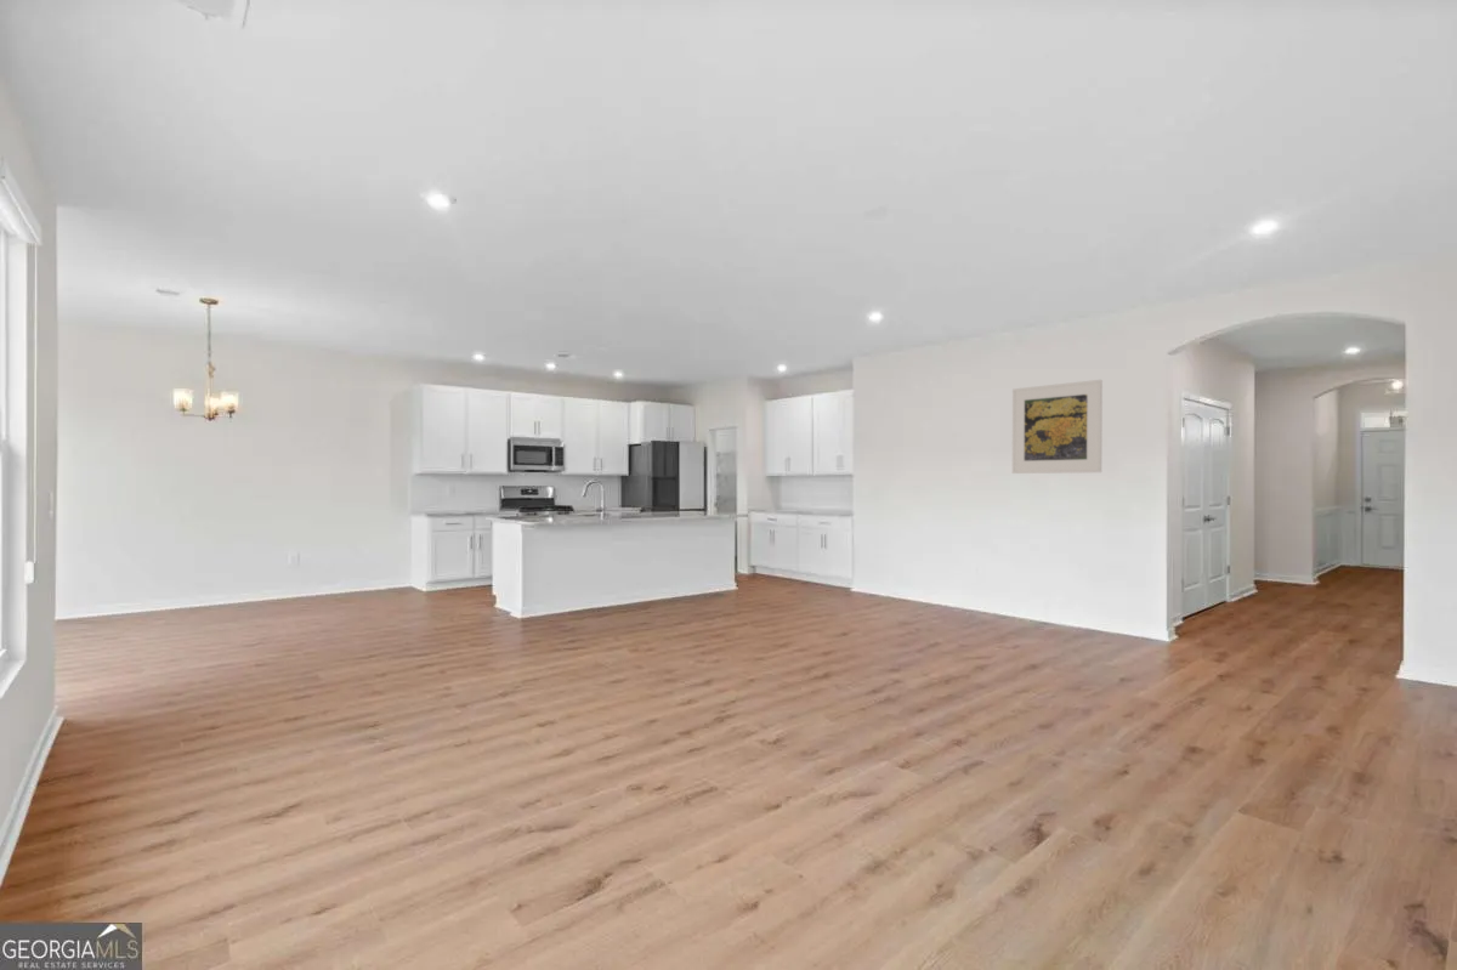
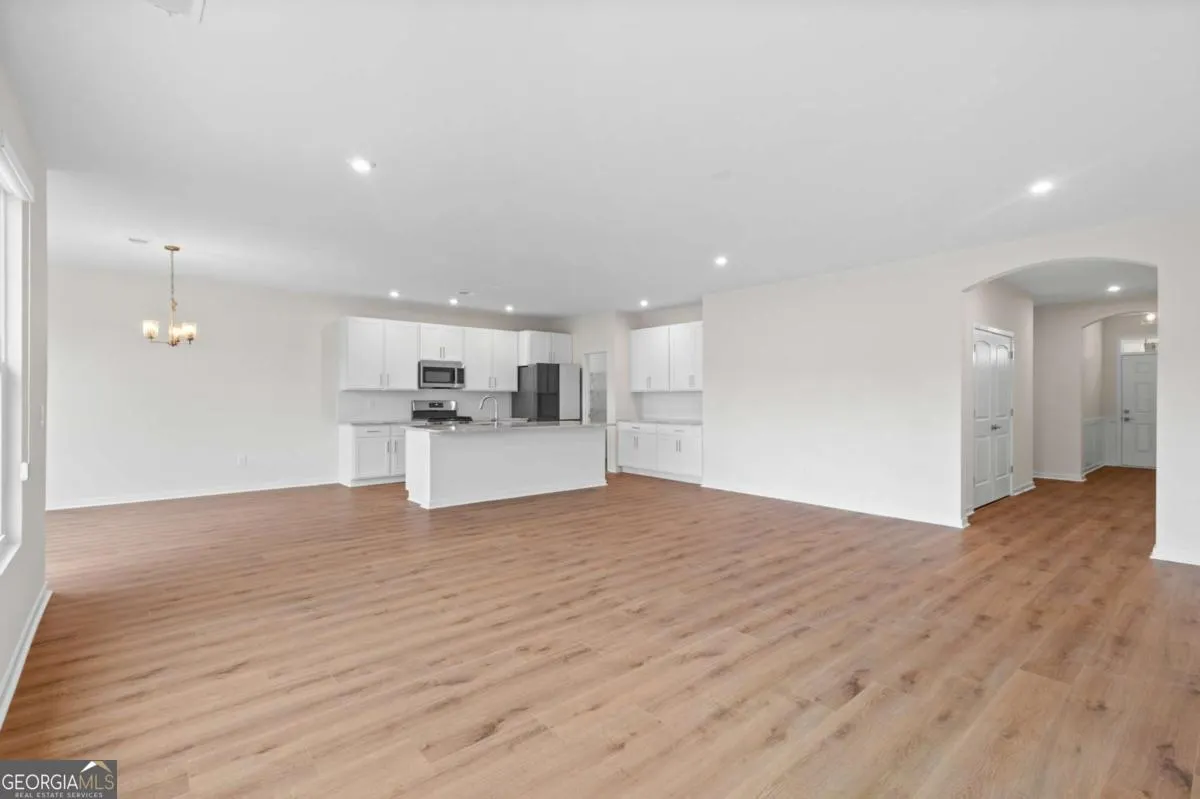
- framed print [1011,379,1104,475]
